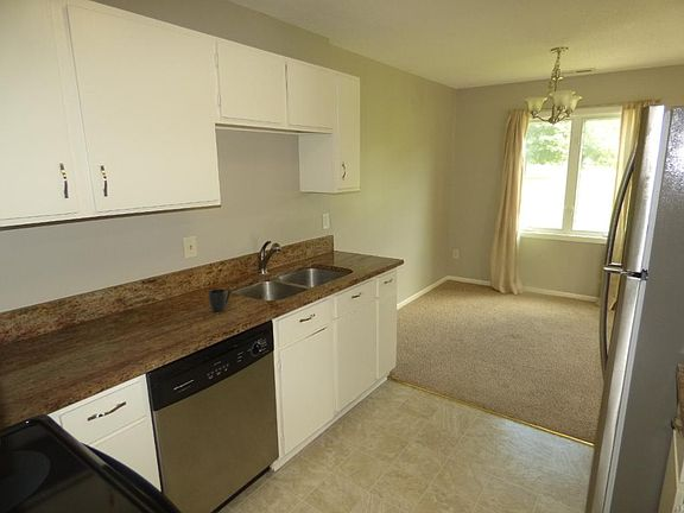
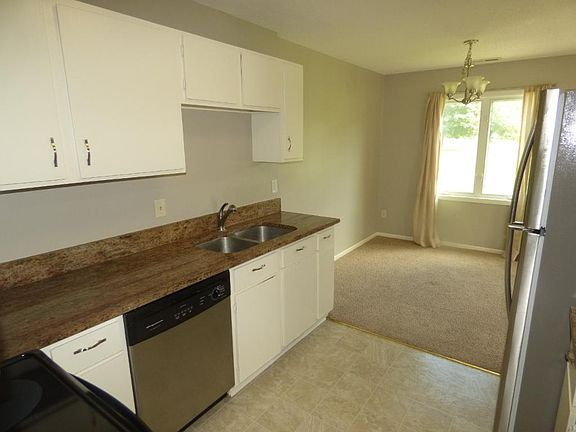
- mug [207,287,232,312]
